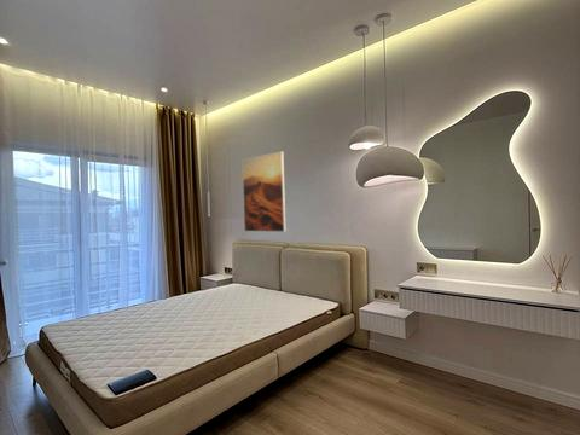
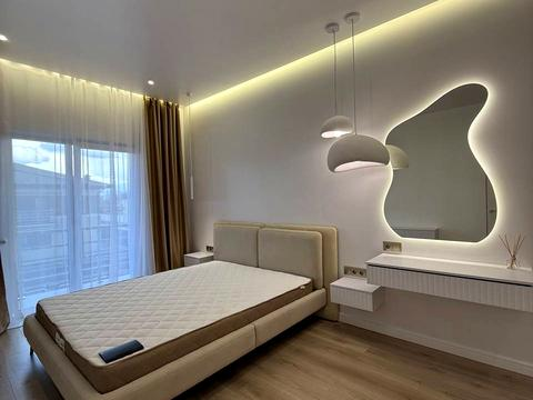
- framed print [242,150,288,233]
